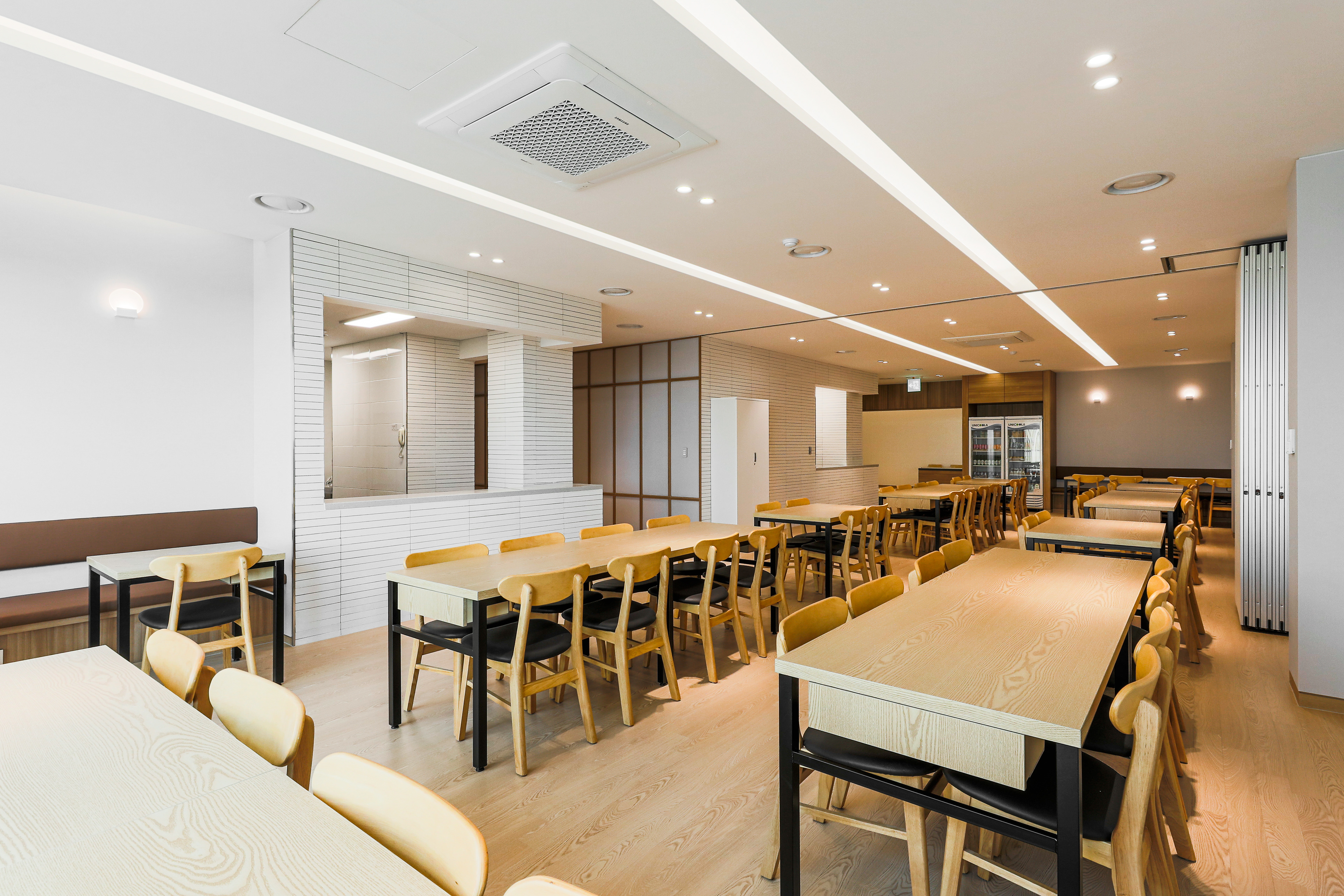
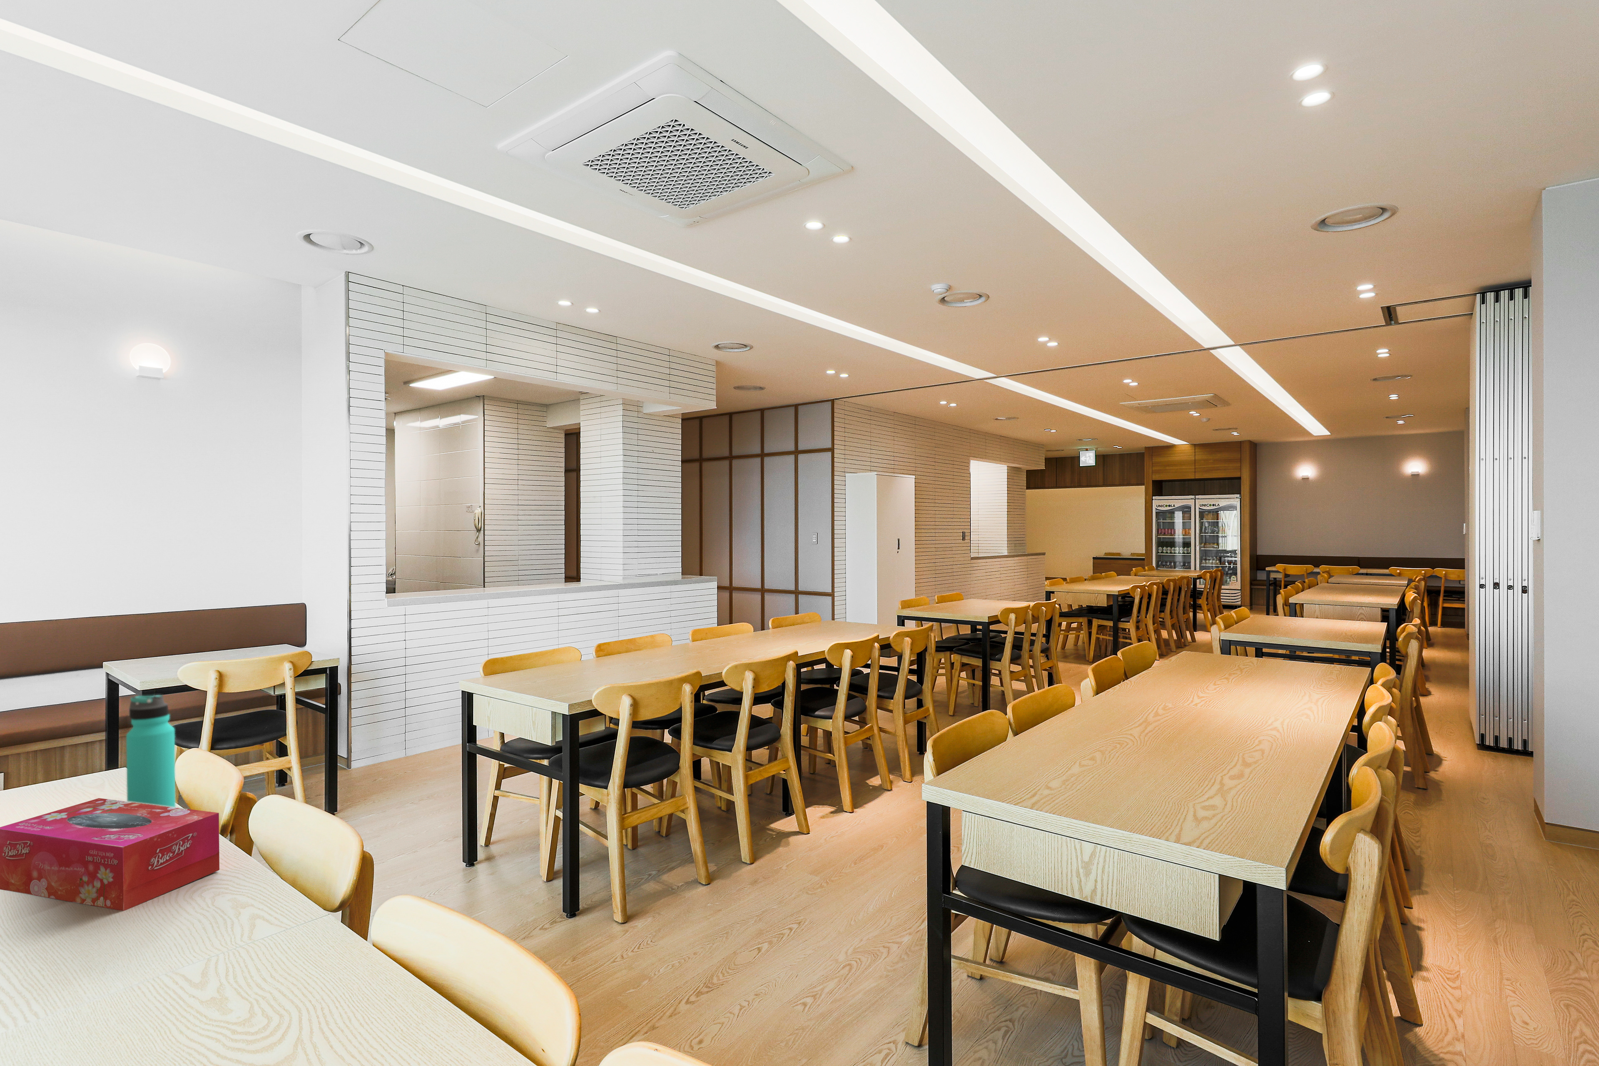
+ thermos bottle [126,694,176,808]
+ tissue box [0,798,220,911]
